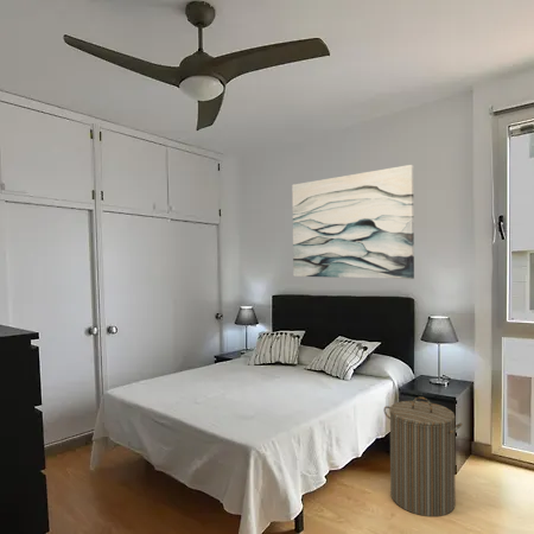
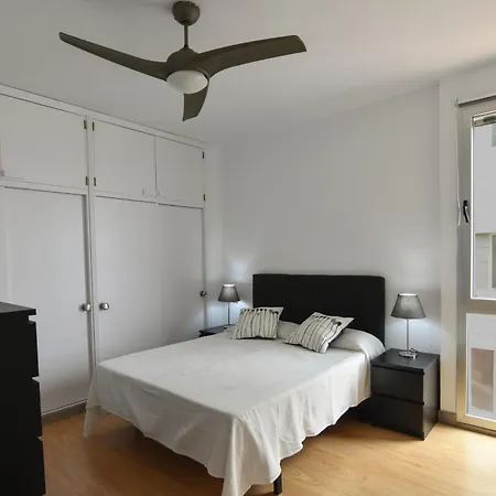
- laundry hamper [382,396,463,517]
- wall art [291,164,415,280]
